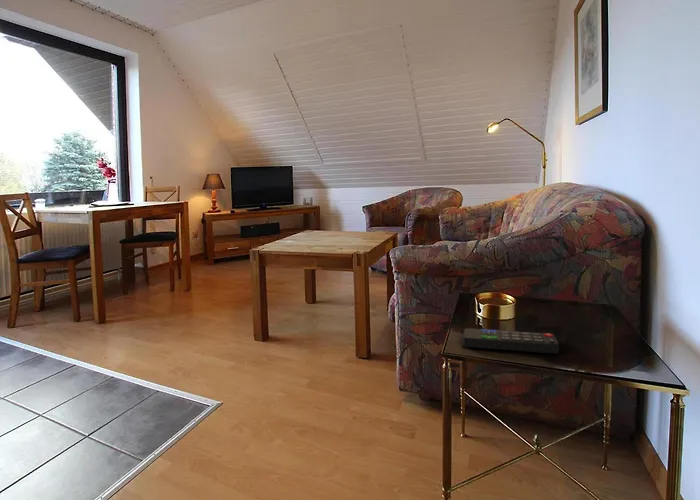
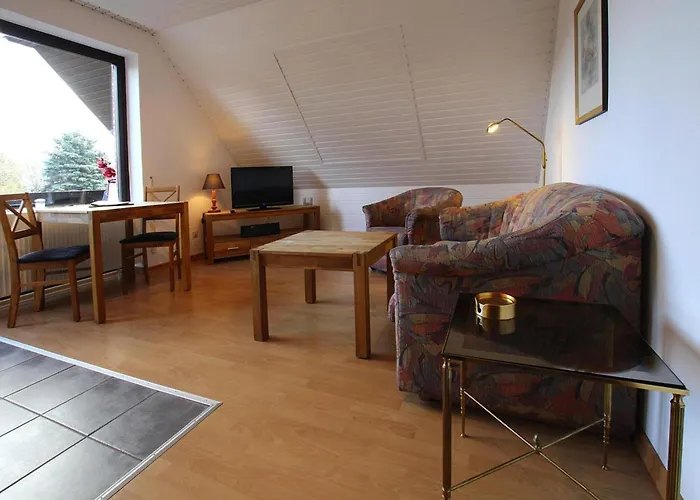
- remote control [462,327,560,355]
